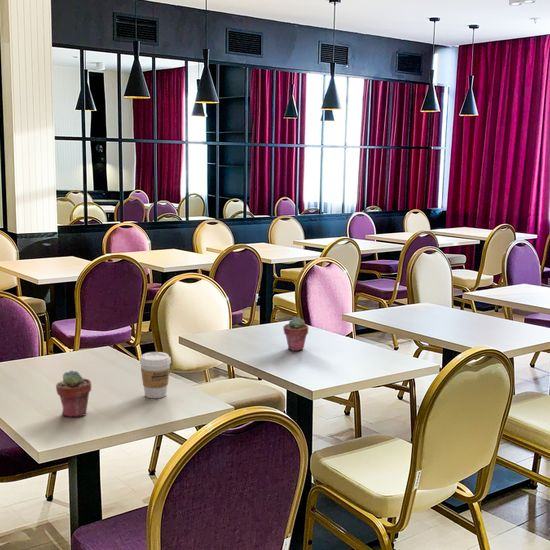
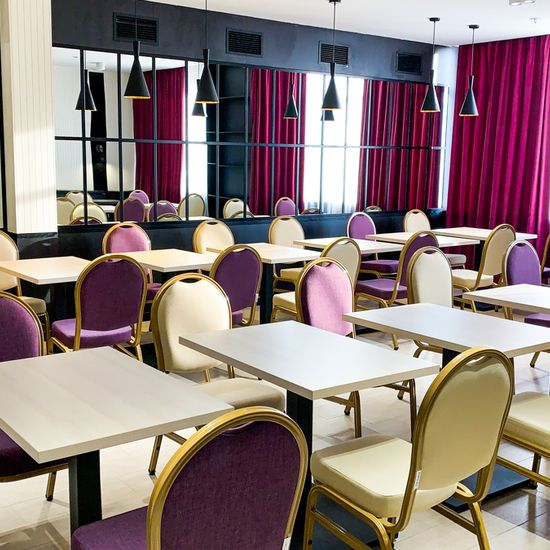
- potted succulent [55,369,92,418]
- potted succulent [282,316,309,352]
- coffee cup [139,351,172,399]
